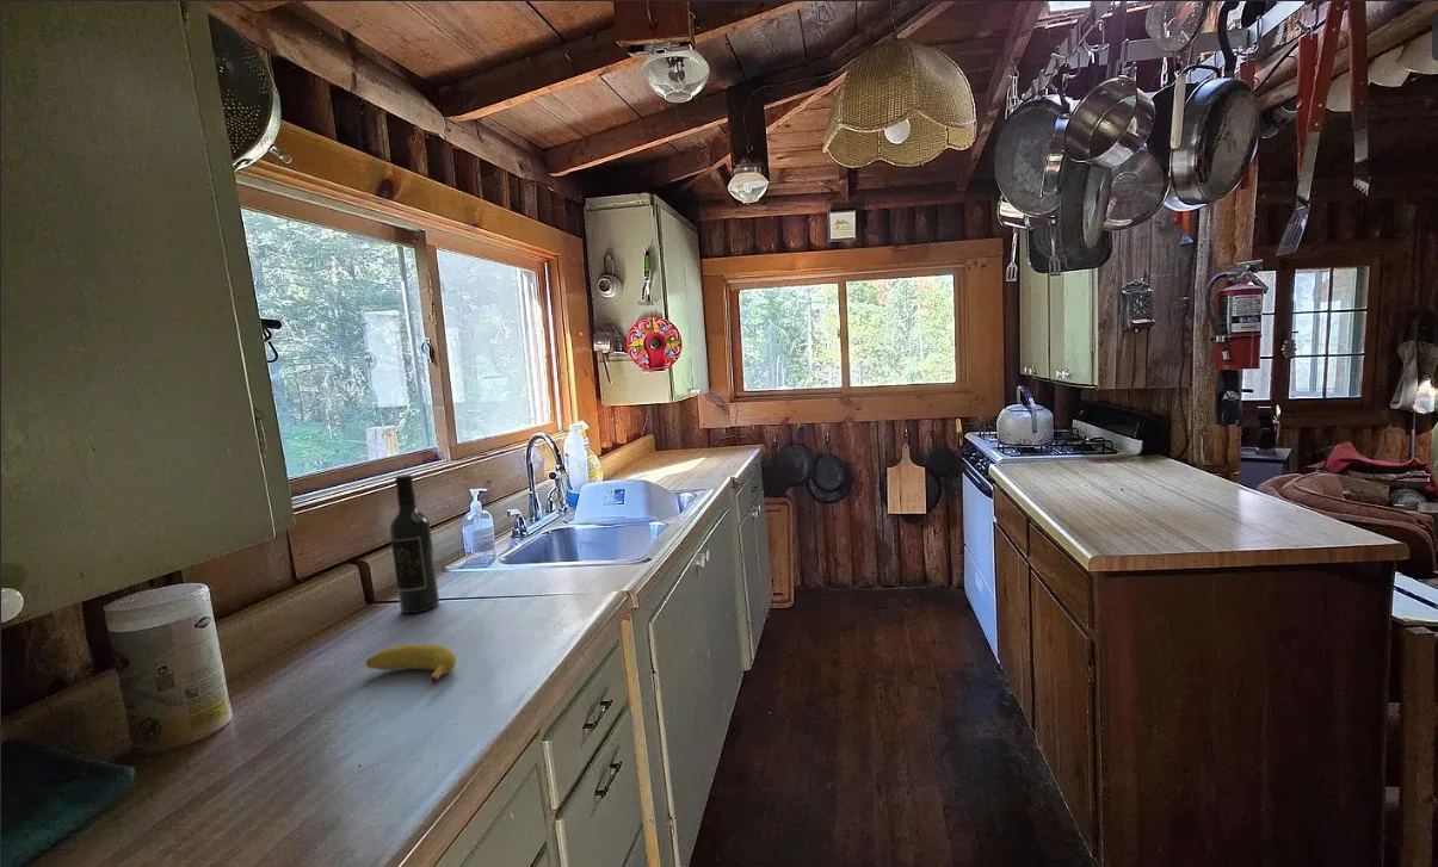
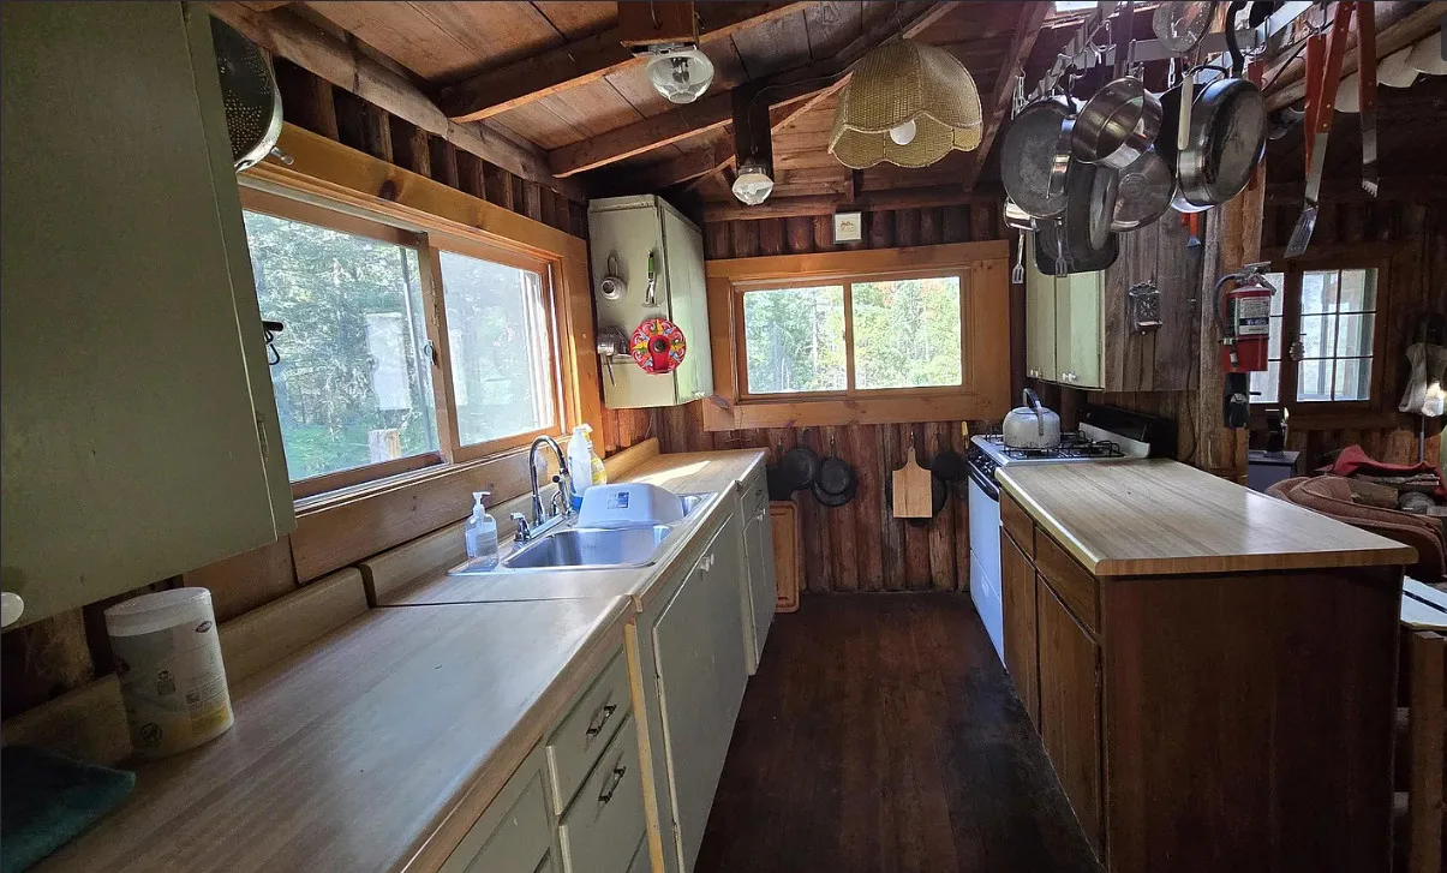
- banana [365,643,457,686]
- wine bottle [389,473,440,614]
